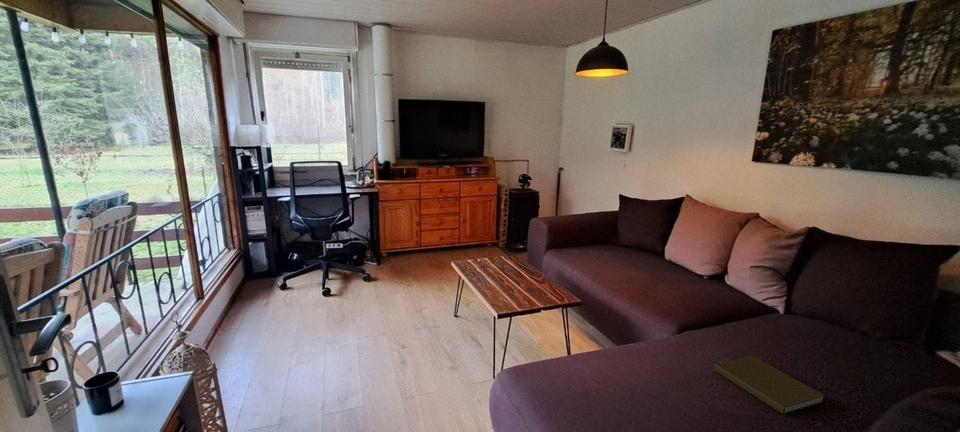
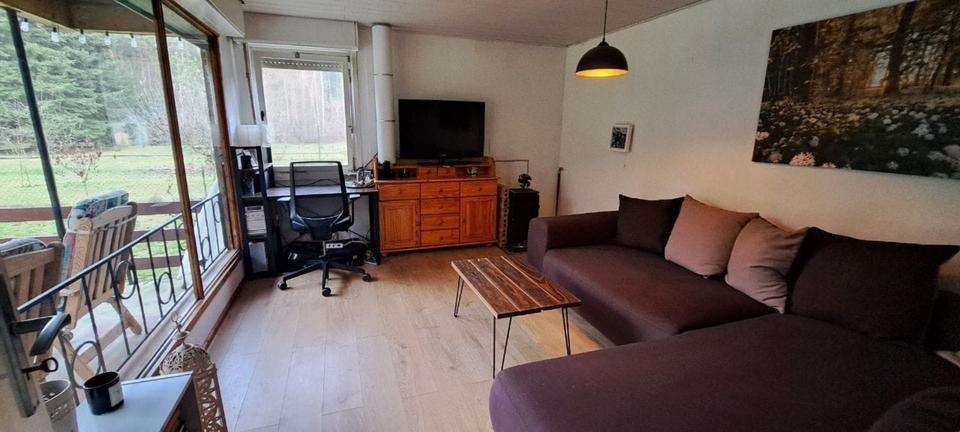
- book [713,355,826,415]
